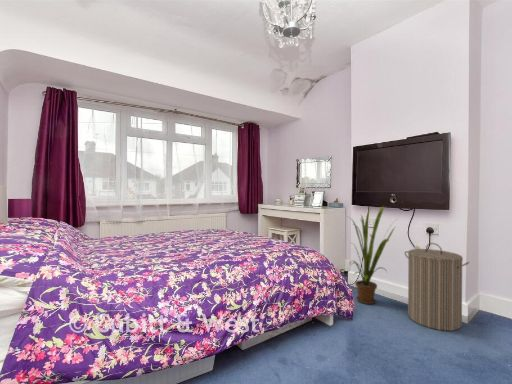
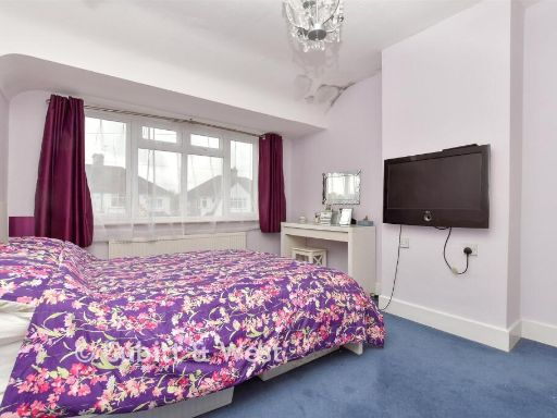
- laundry hamper [404,242,470,332]
- house plant [345,206,397,305]
